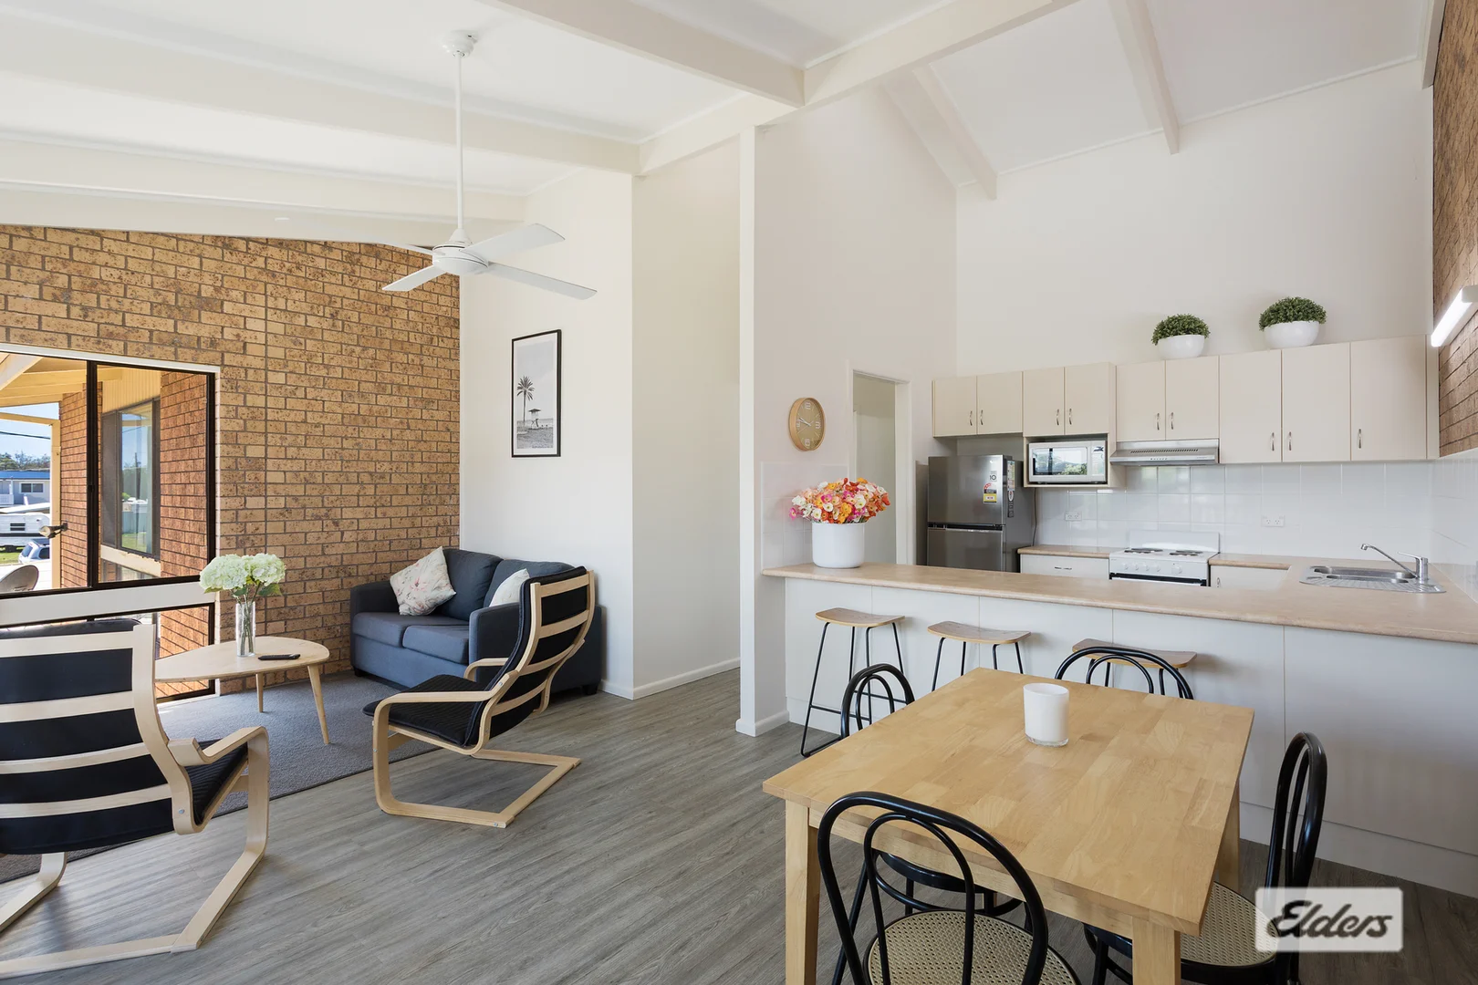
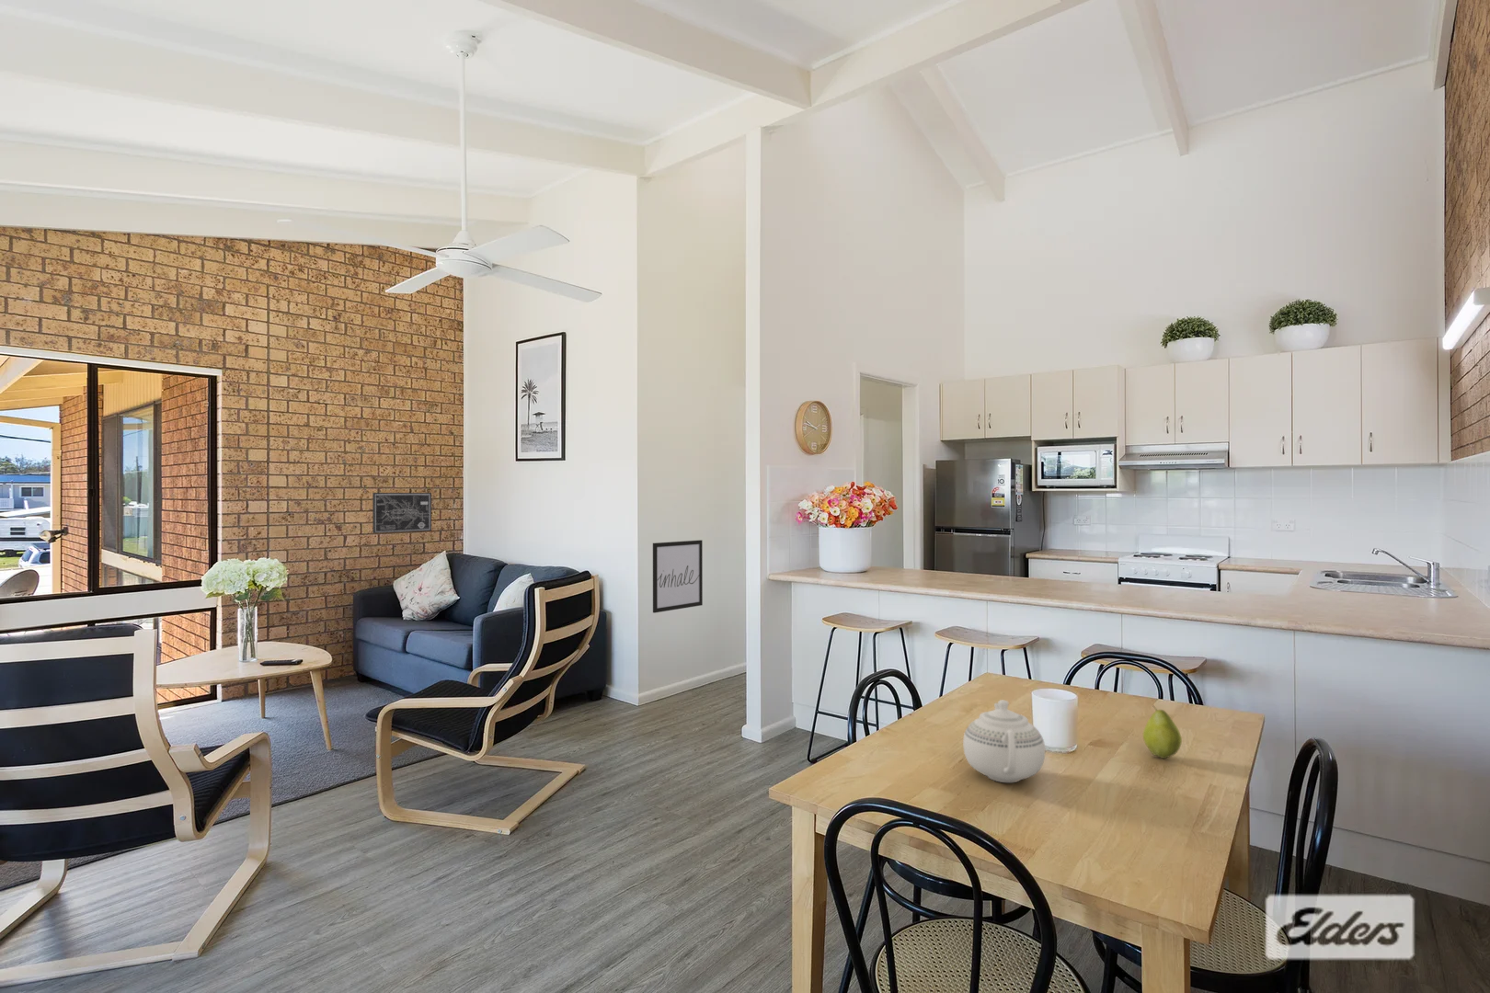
+ wall art [652,539,704,614]
+ fruit [1142,704,1183,759]
+ teapot [962,699,1045,784]
+ wall art [371,492,432,534]
